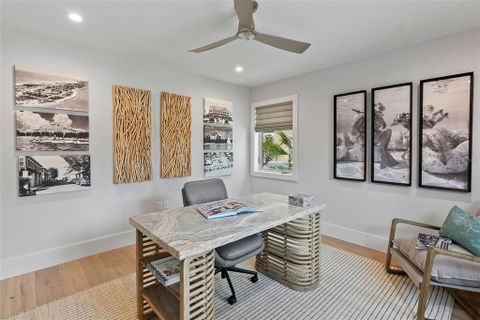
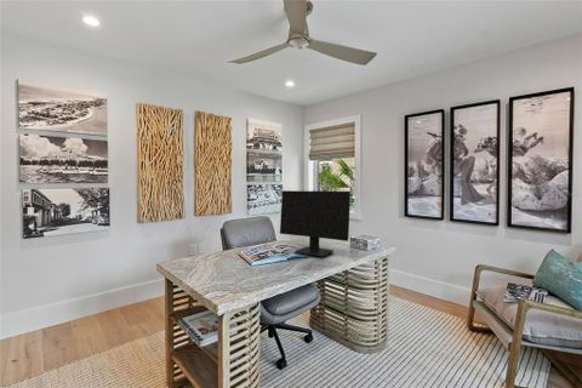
+ computer monitor [279,189,352,258]
